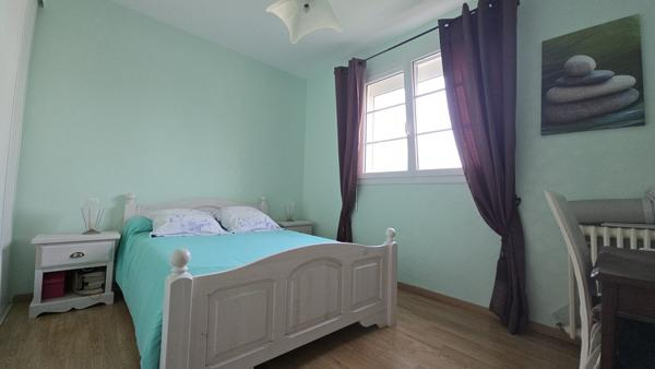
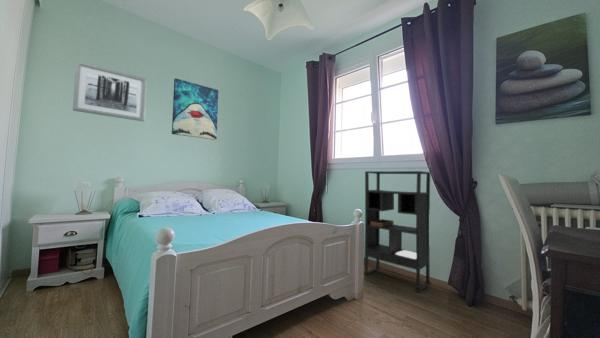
+ wall art [72,60,148,122]
+ wall art [171,77,219,141]
+ bookshelf [363,170,432,294]
